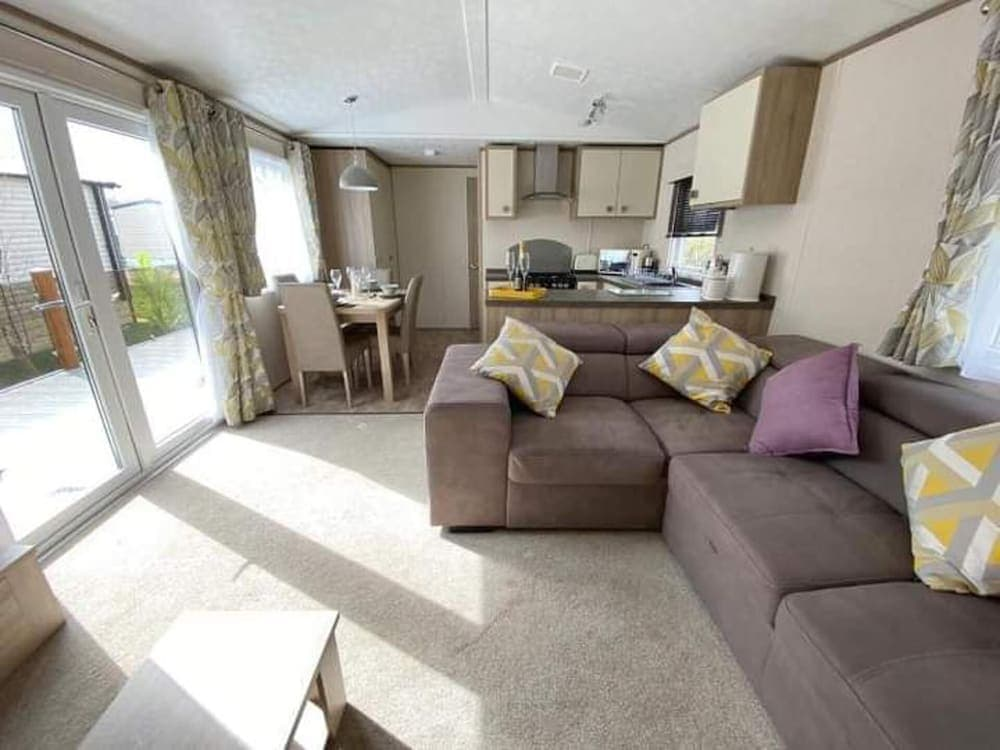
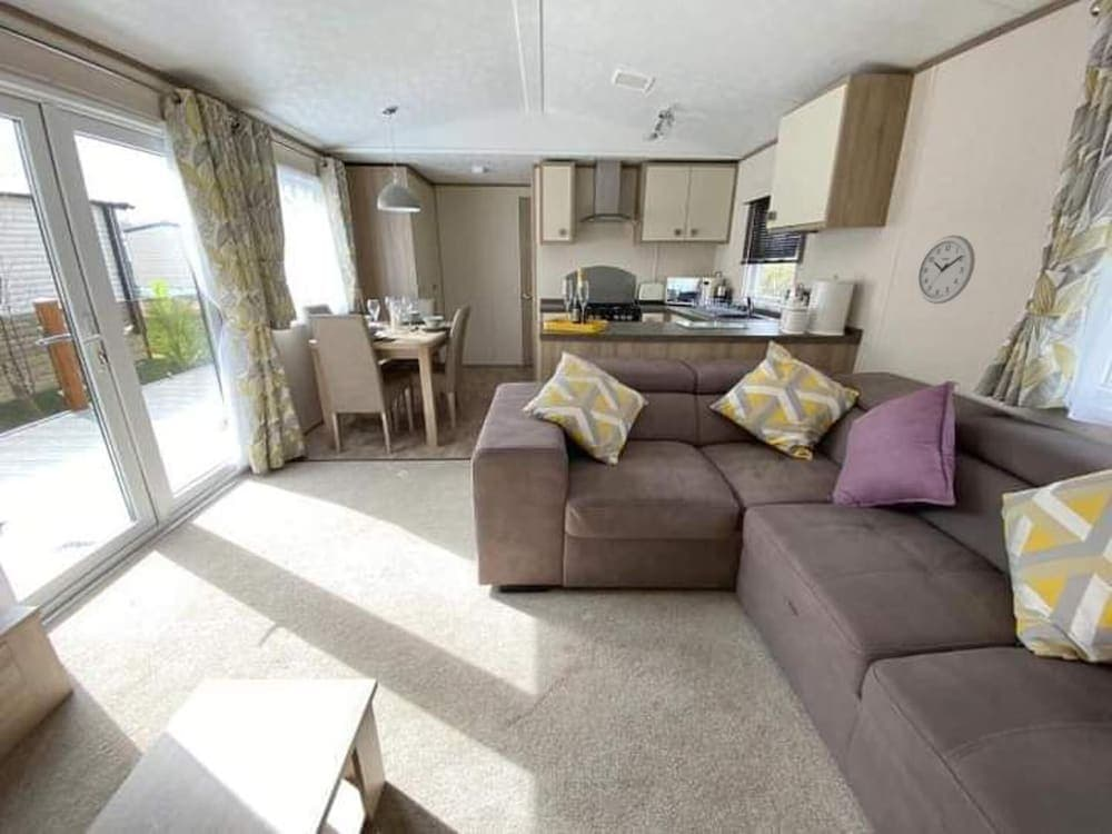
+ wall clock [916,235,976,305]
